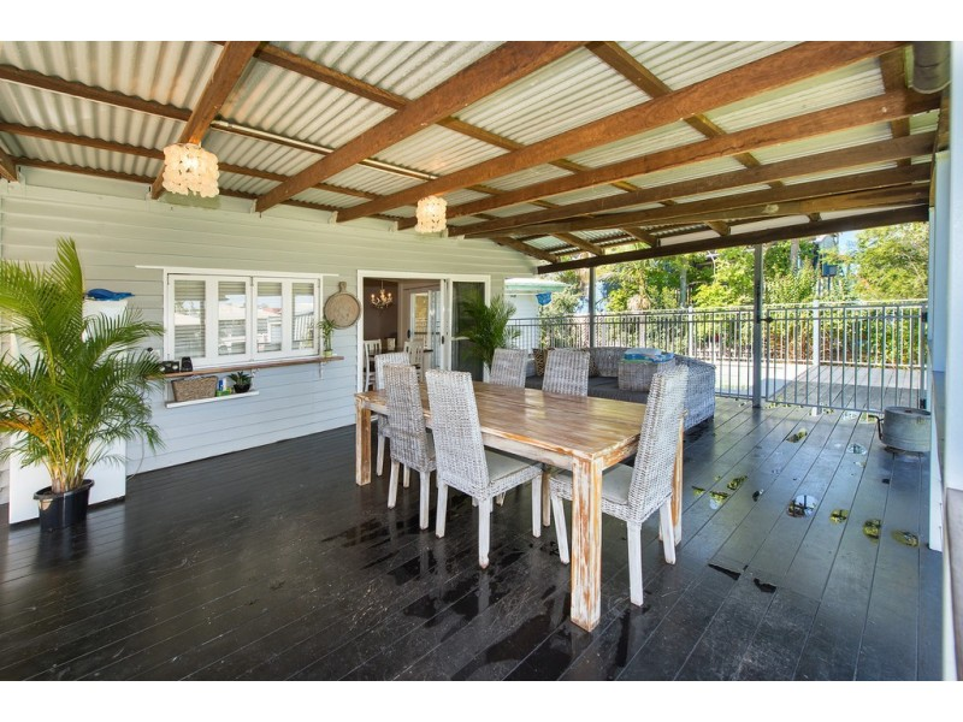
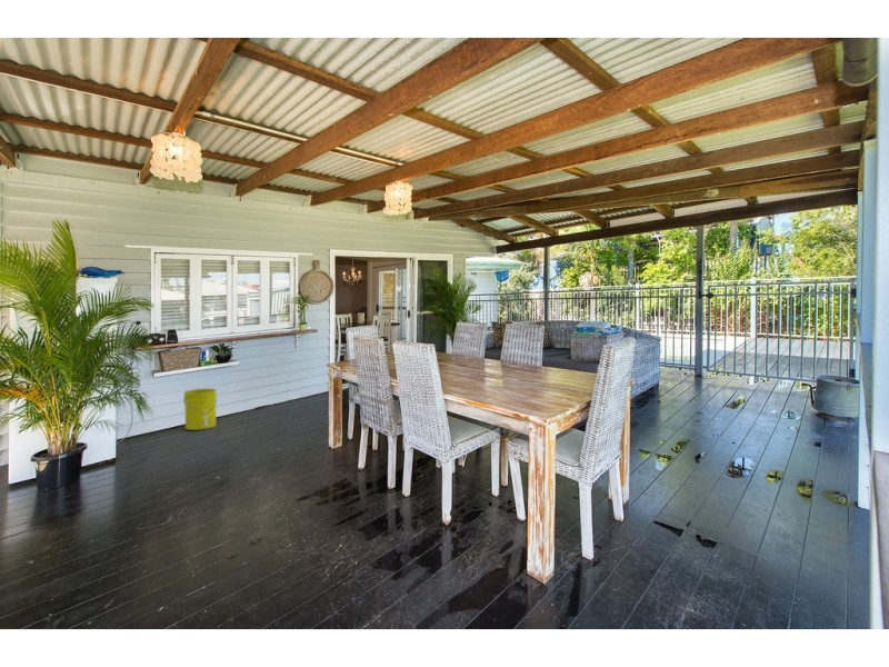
+ bucket [182,388,218,431]
